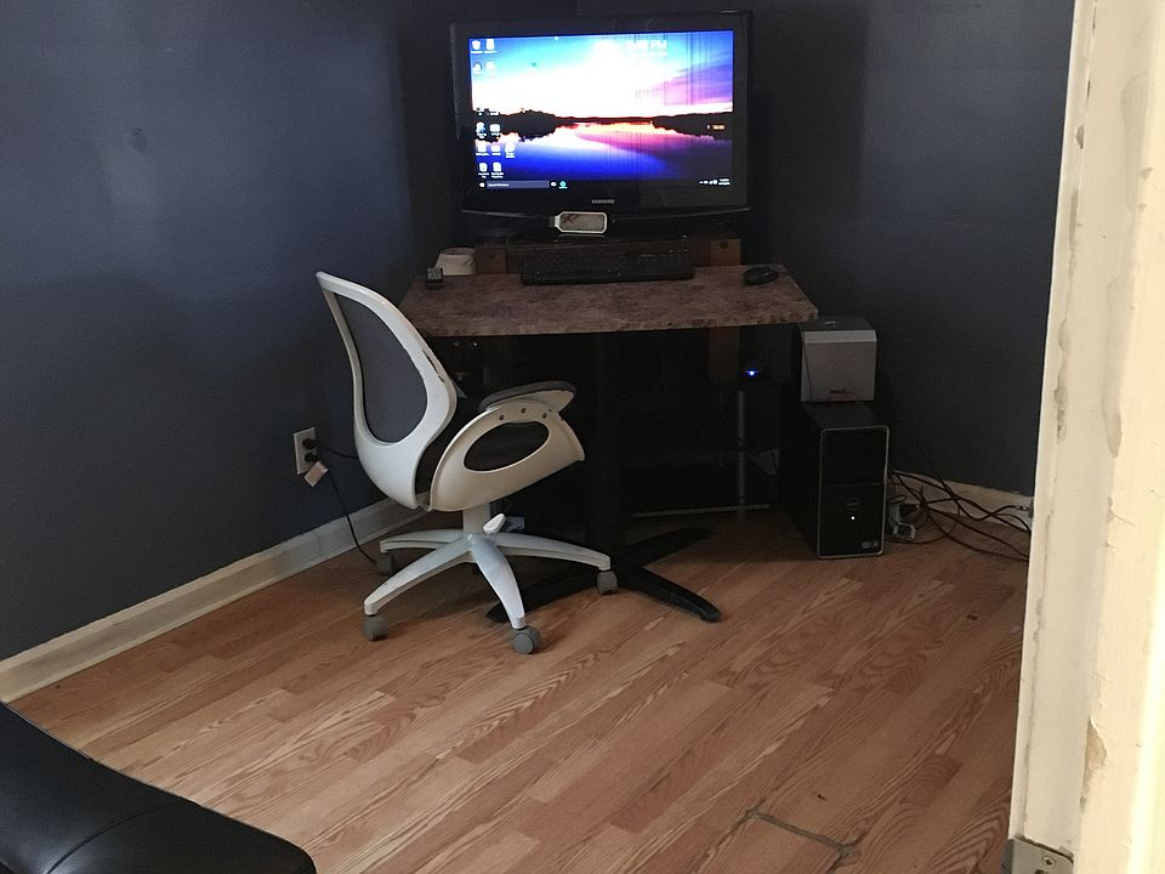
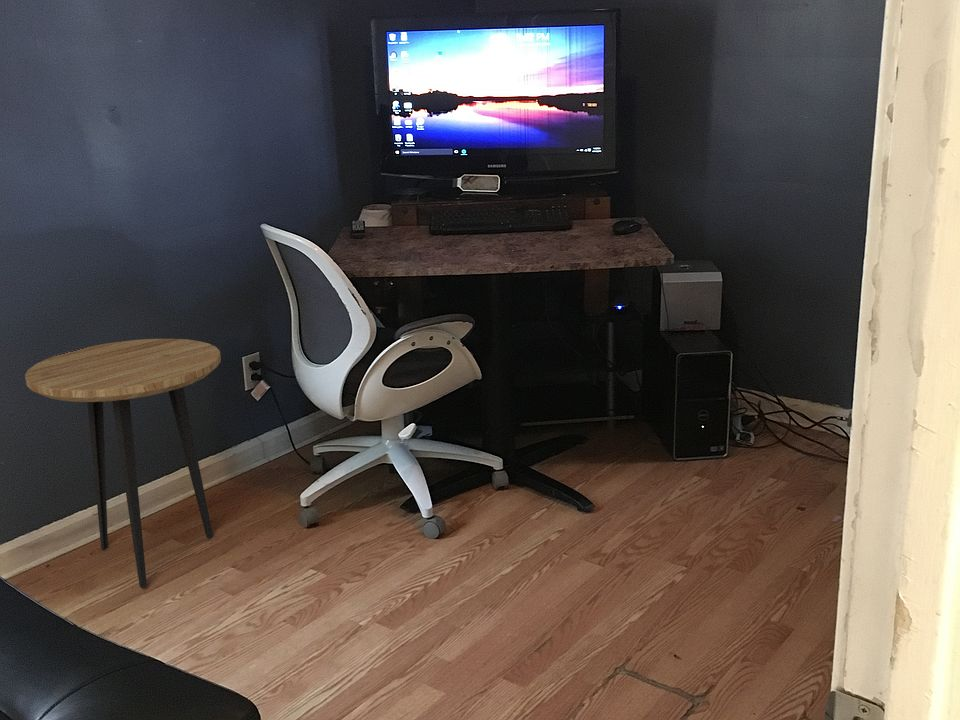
+ side table [24,338,222,590]
